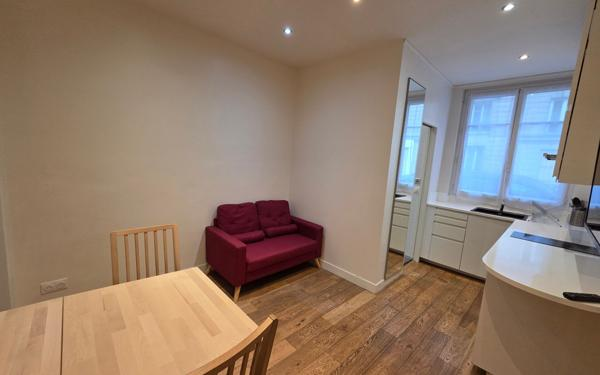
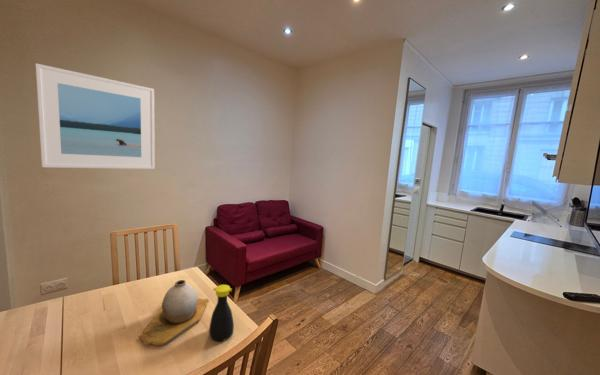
+ vase [135,279,210,346]
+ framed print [34,62,156,170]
+ bottle [208,284,235,342]
